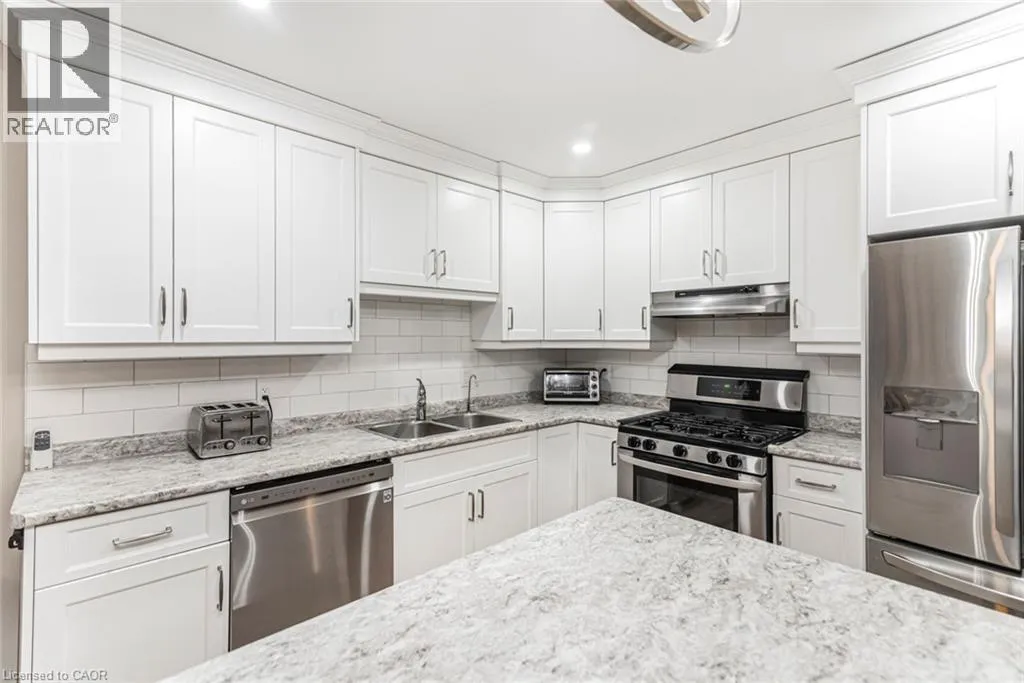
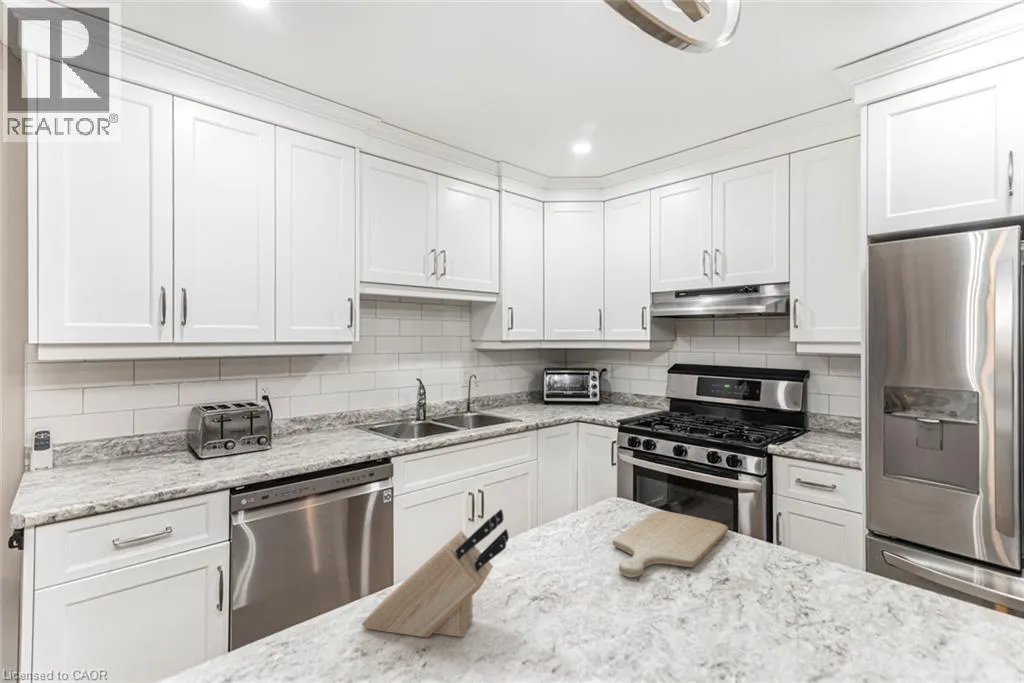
+ knife block [361,508,510,638]
+ chopping board [612,510,729,578]
